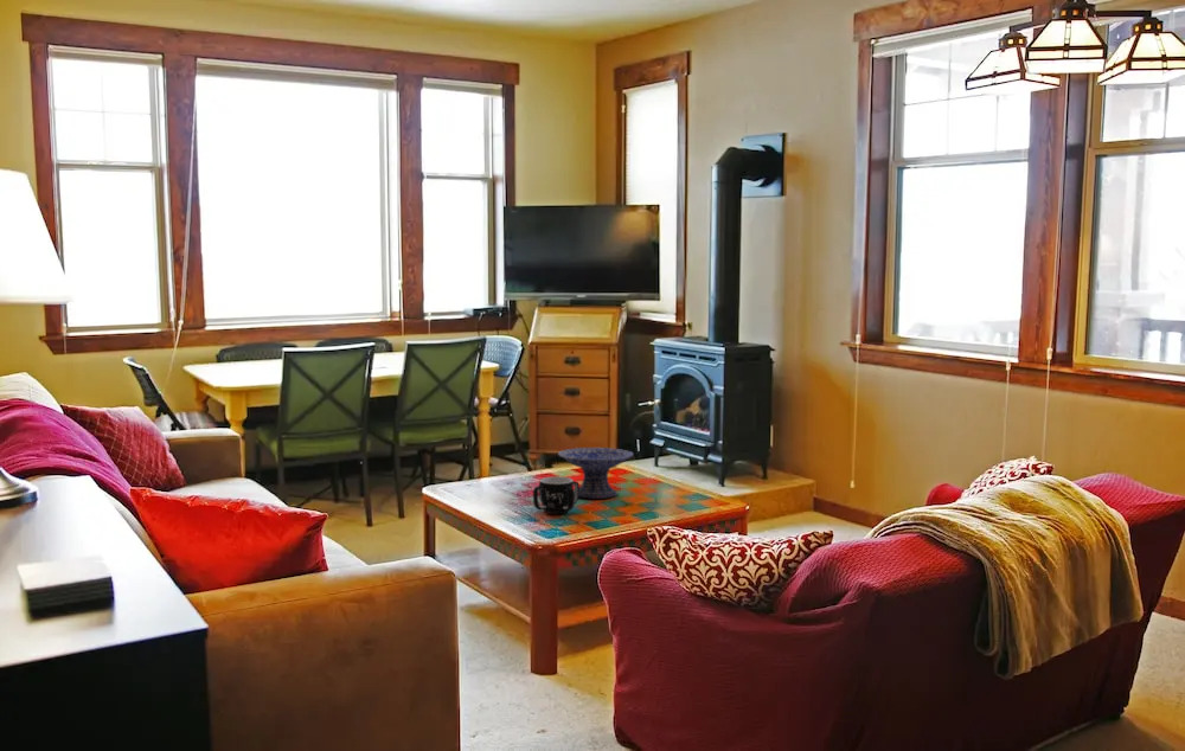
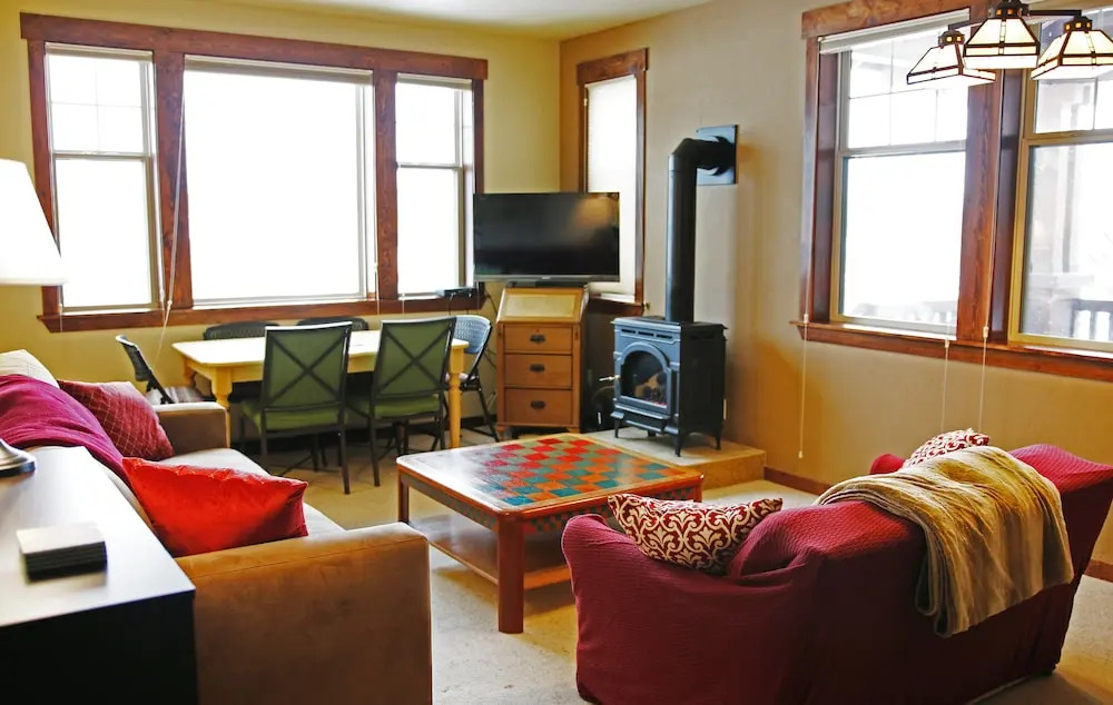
- decorative bowl [557,447,635,500]
- mug [532,476,581,515]
